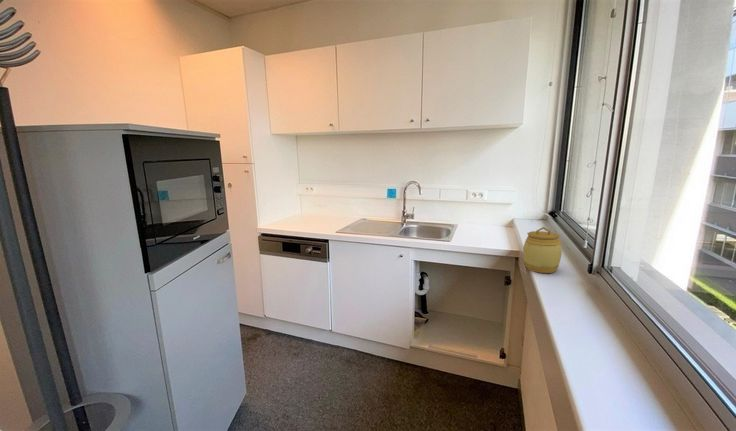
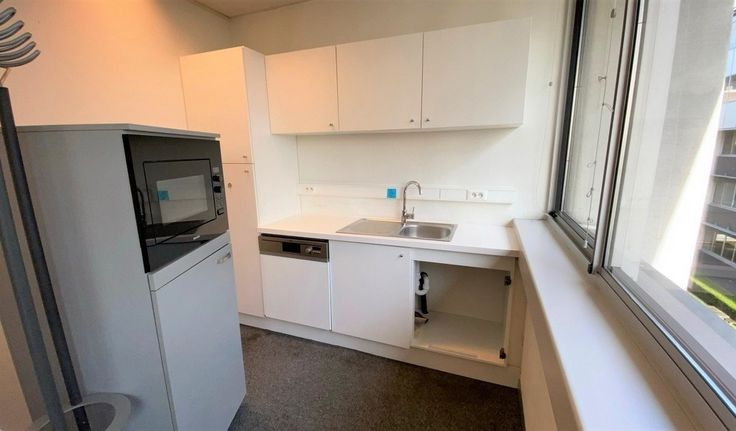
- jar [522,226,563,274]
